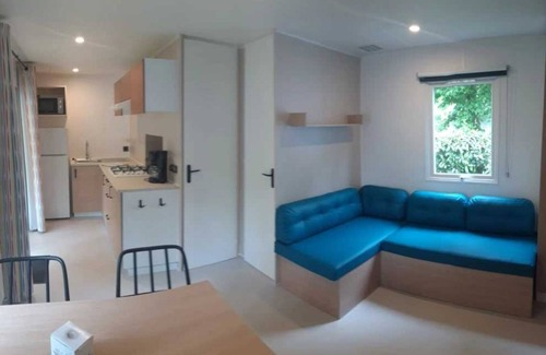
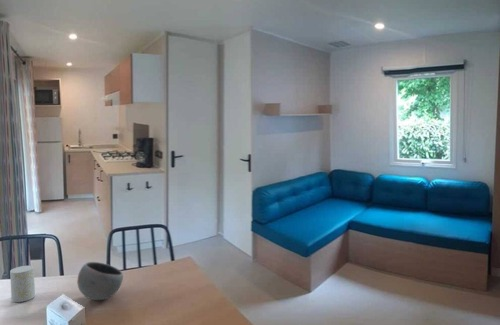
+ cup [9,265,36,303]
+ bowl [76,261,124,301]
